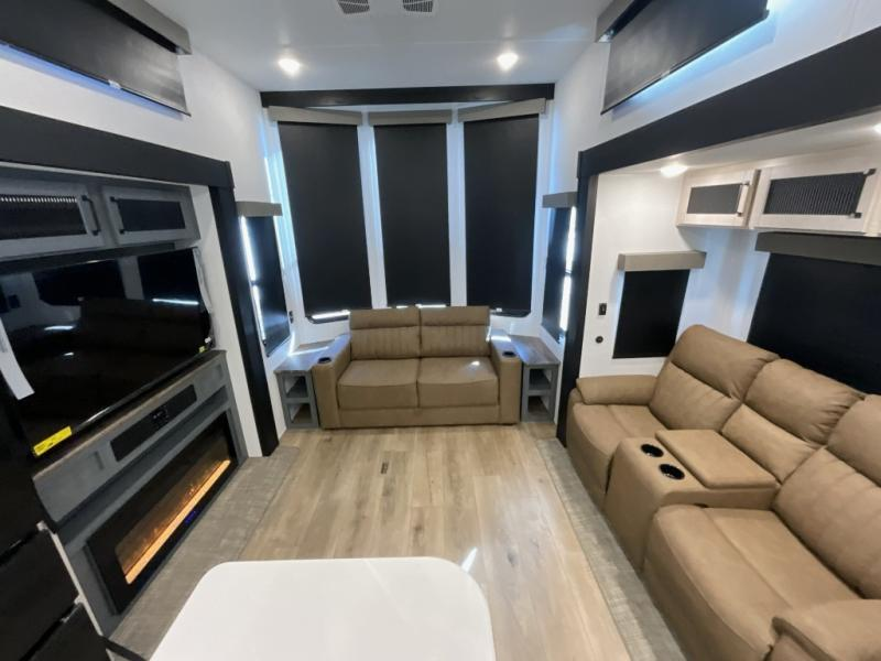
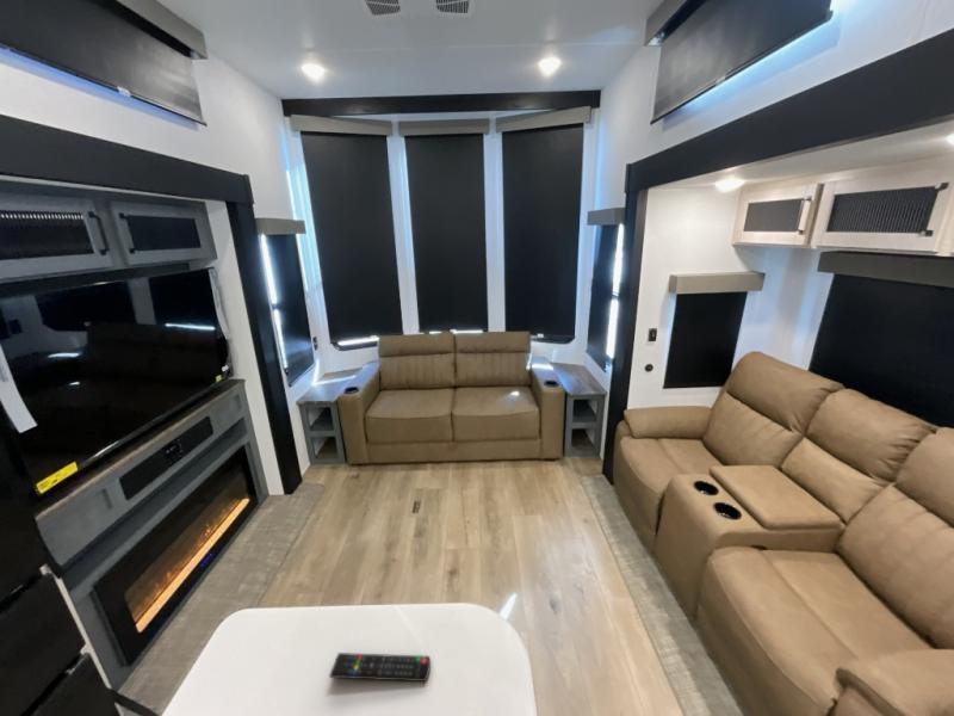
+ remote control [328,652,432,683]
